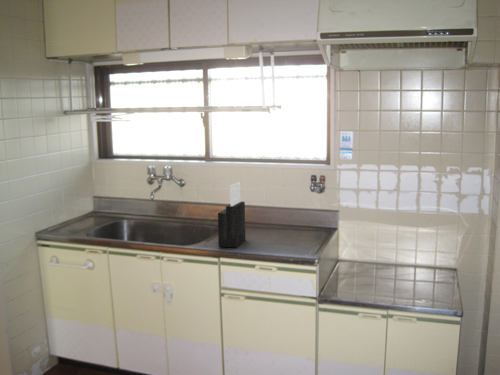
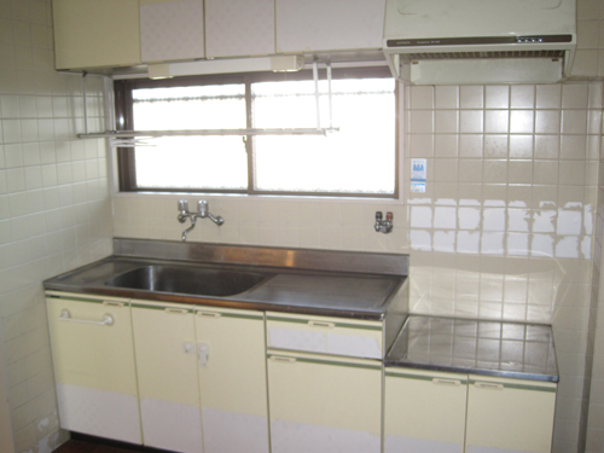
- knife block [217,181,246,248]
